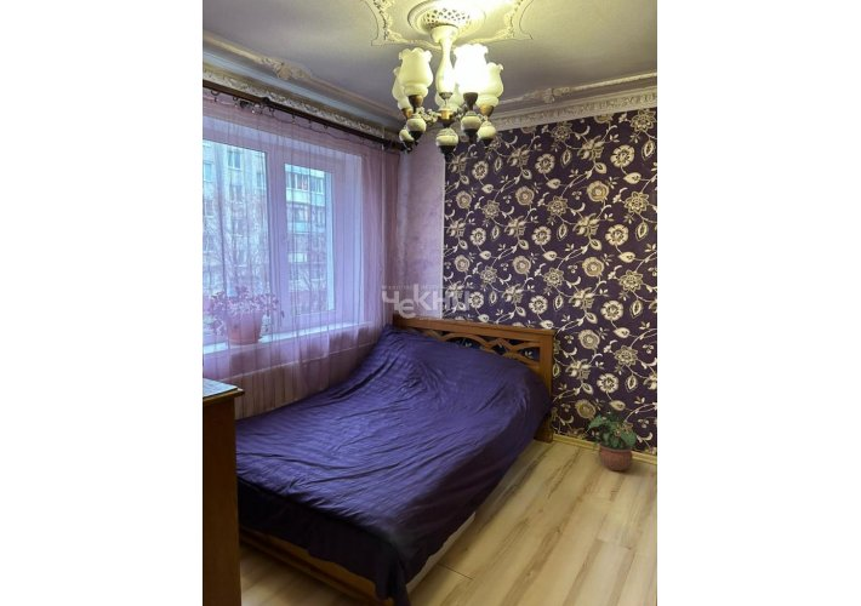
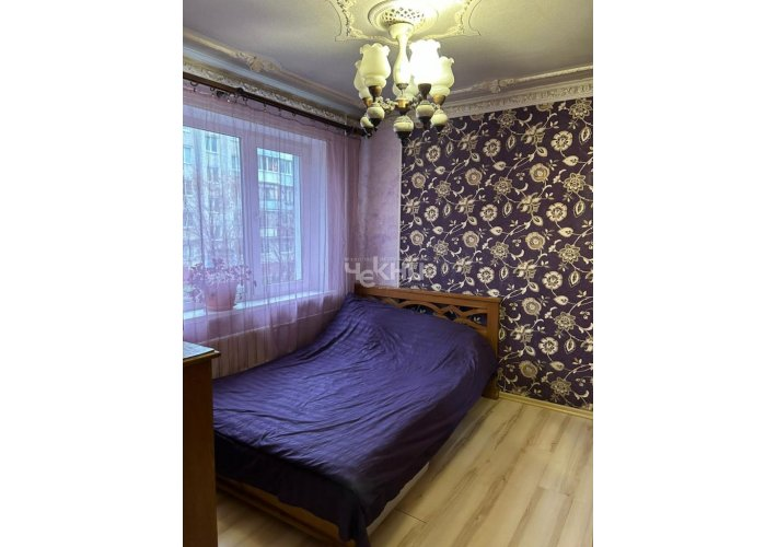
- potted plant [587,407,637,471]
